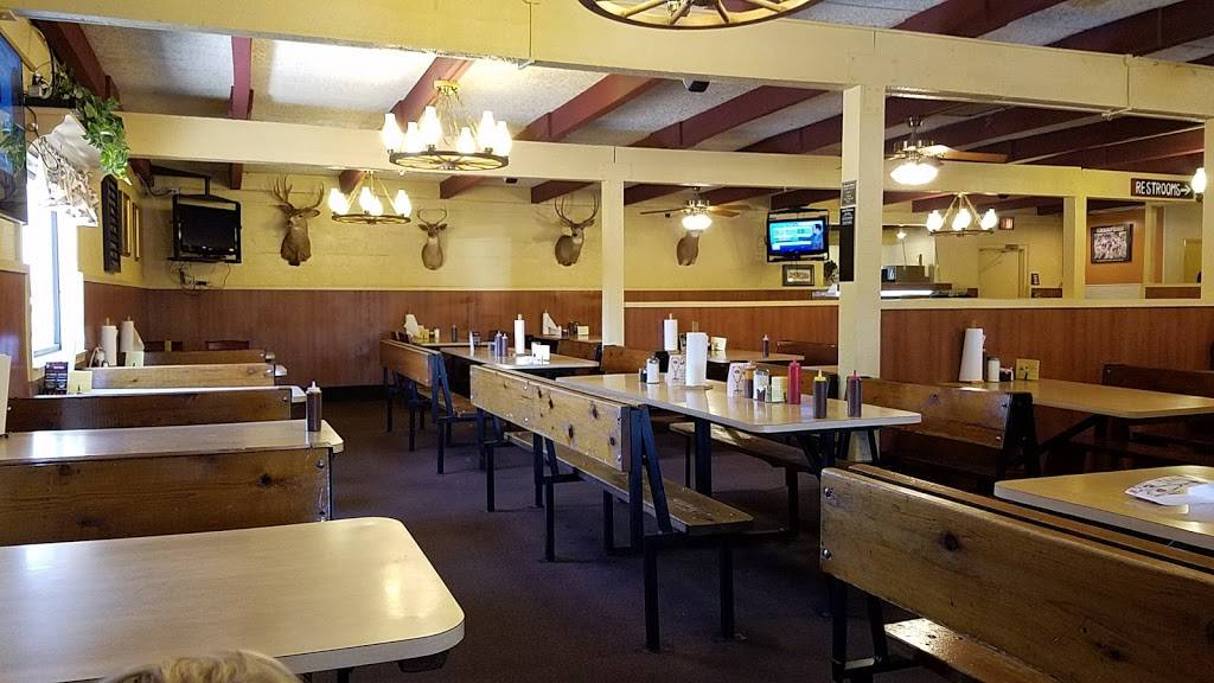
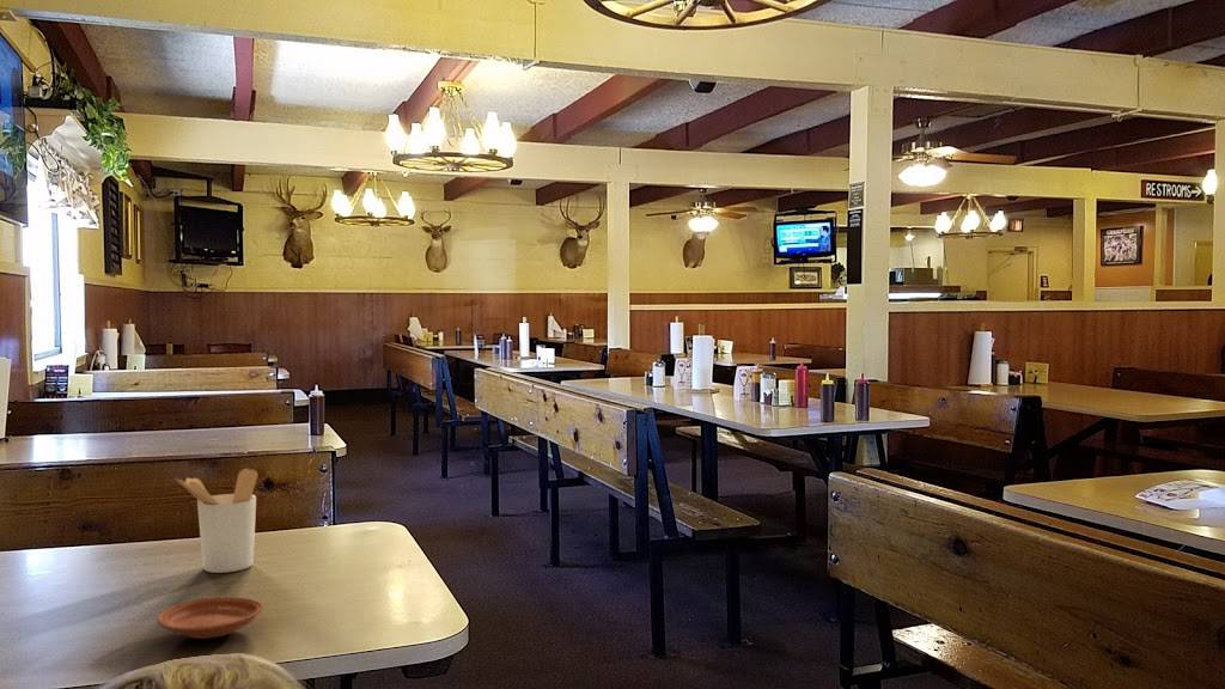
+ plate [156,596,264,640]
+ utensil holder [175,468,258,574]
